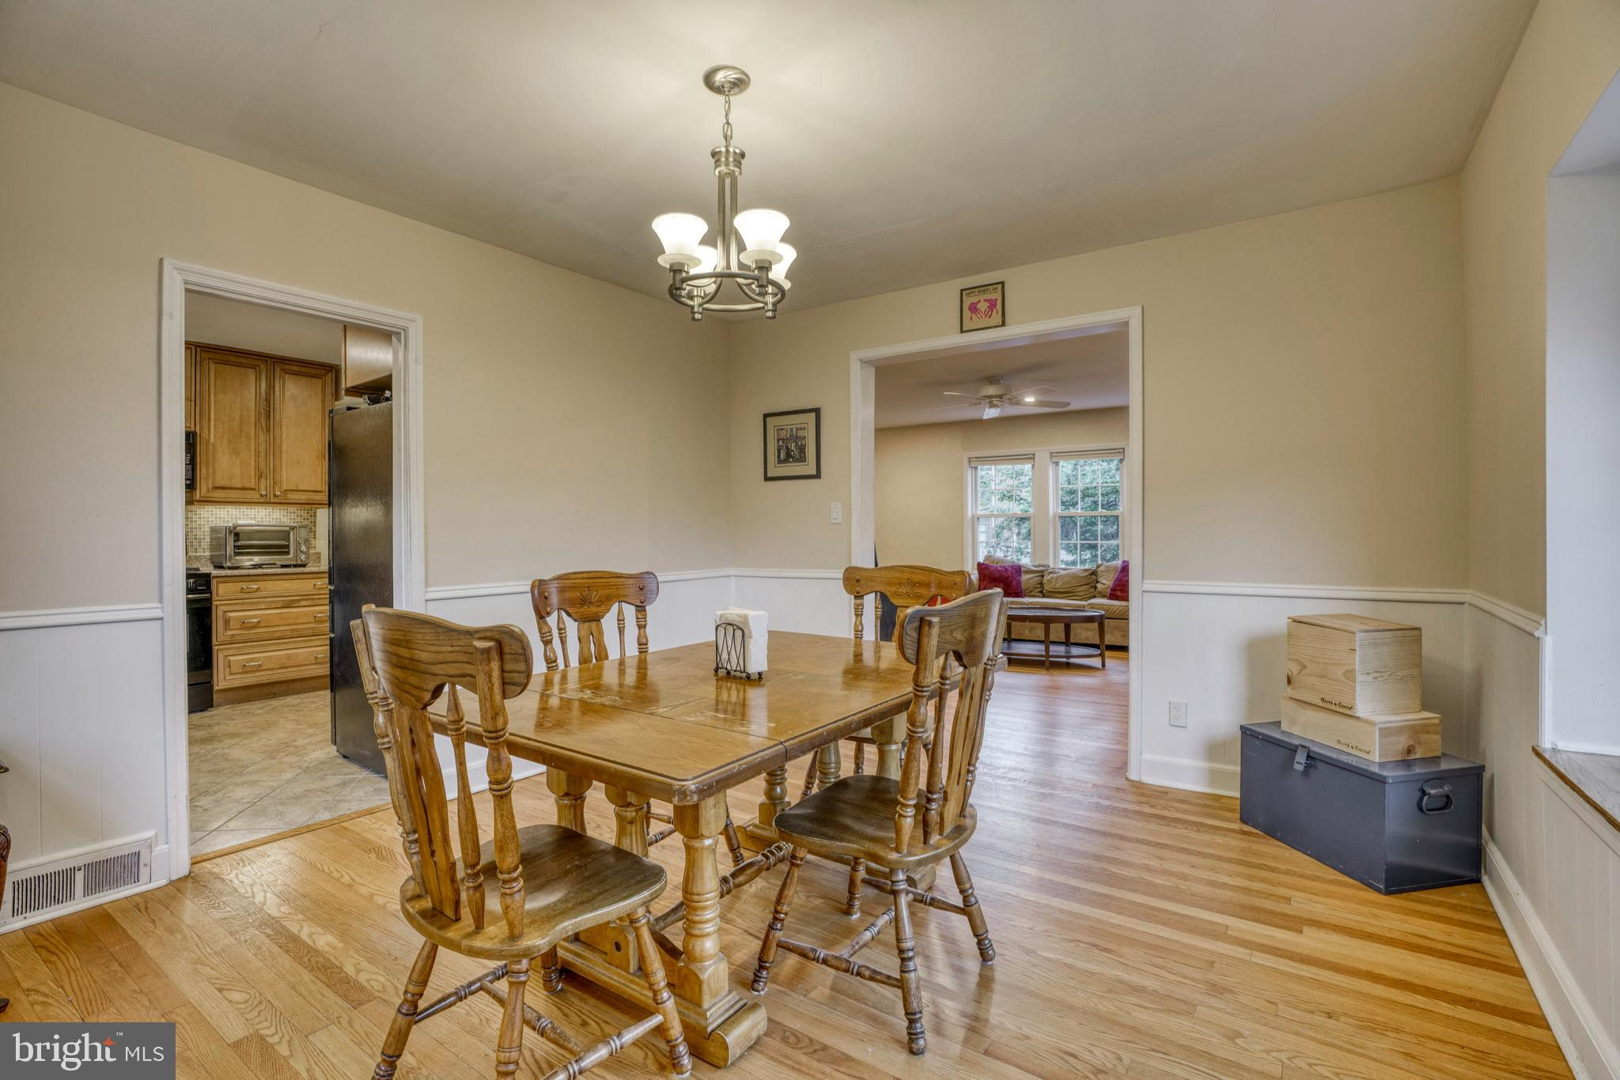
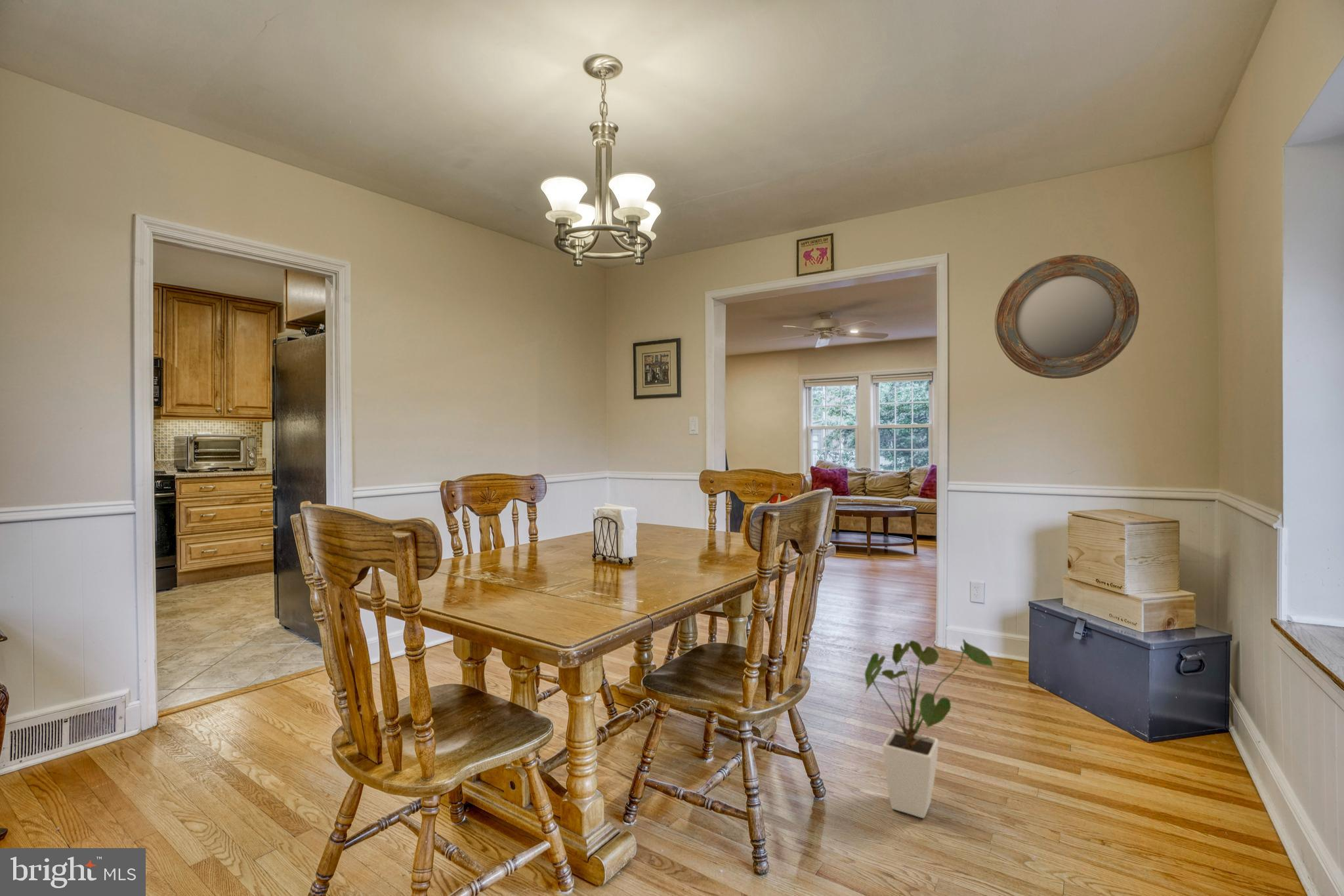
+ house plant [863,638,994,819]
+ home mirror [994,254,1140,379]
